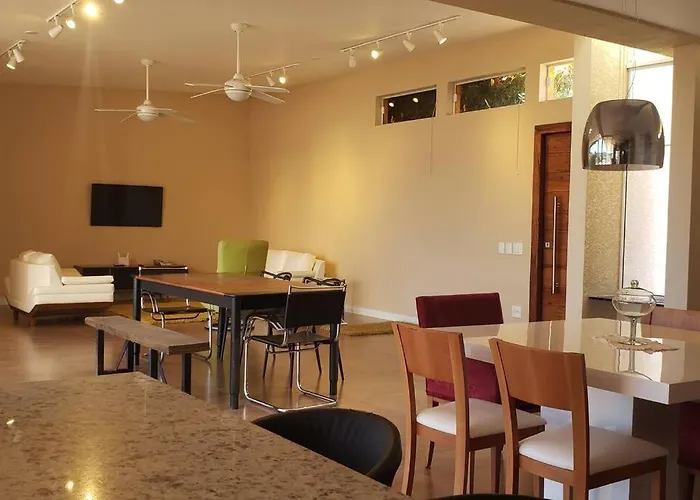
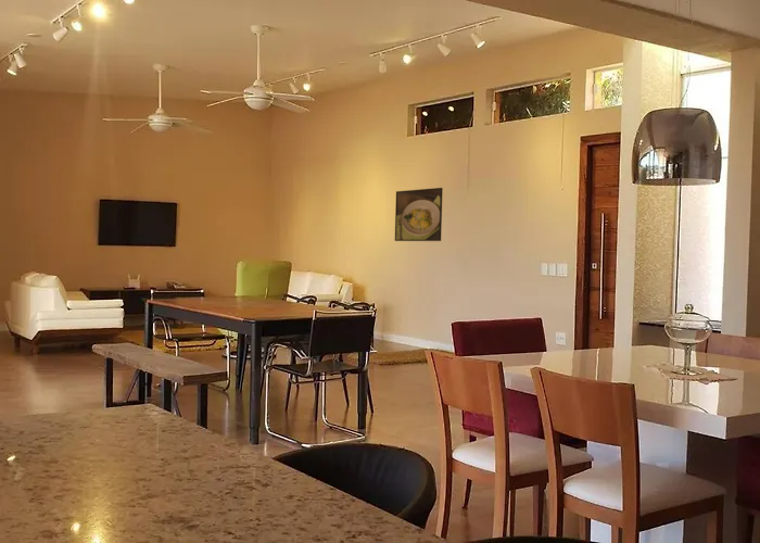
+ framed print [394,187,444,242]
